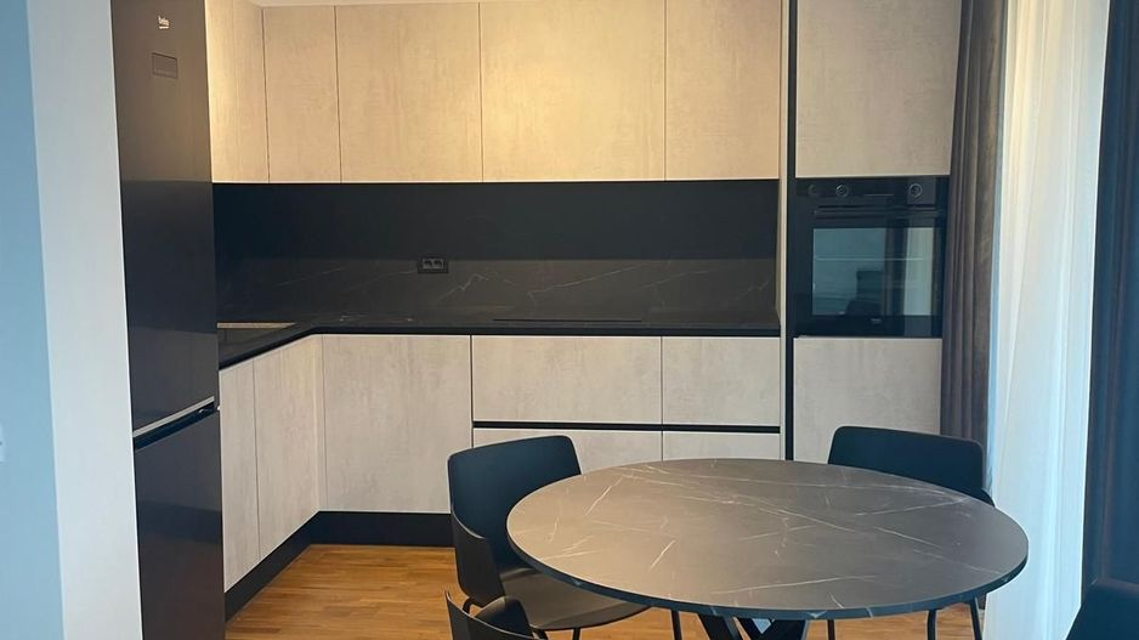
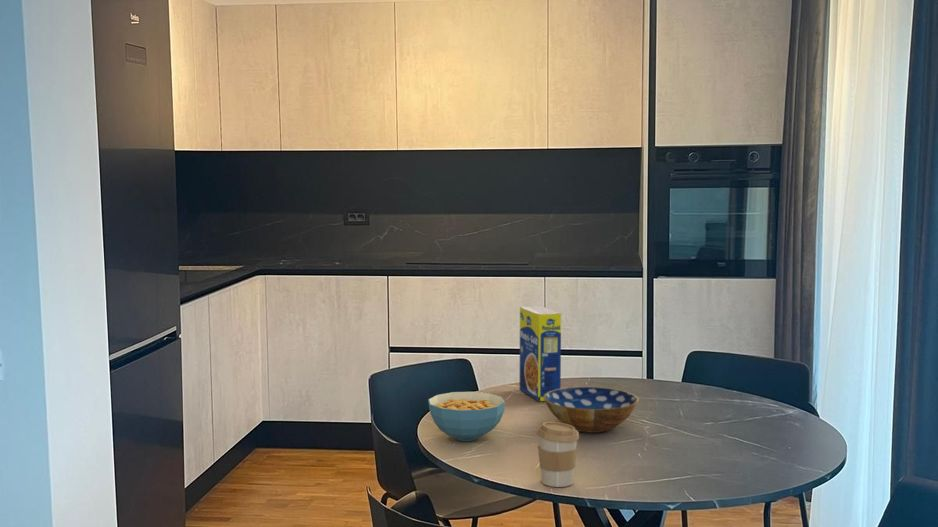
+ legume [519,305,562,402]
+ bowl [544,386,640,434]
+ cereal bowl [427,391,506,442]
+ coffee cup [536,421,580,488]
